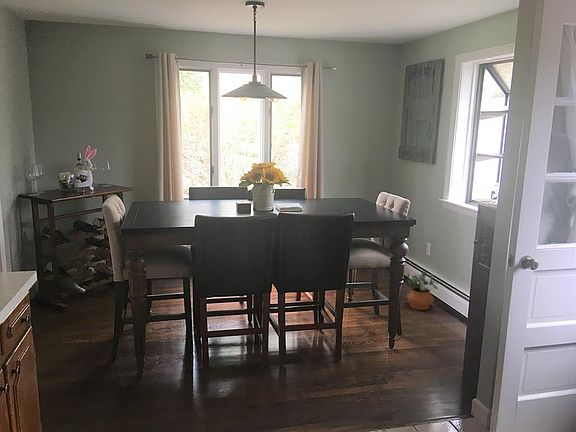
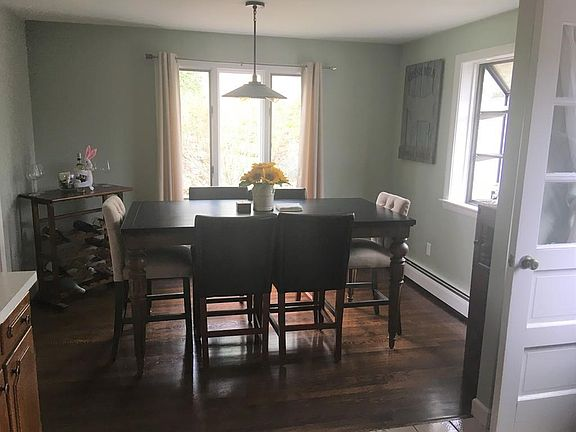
- potted plant [406,271,439,311]
